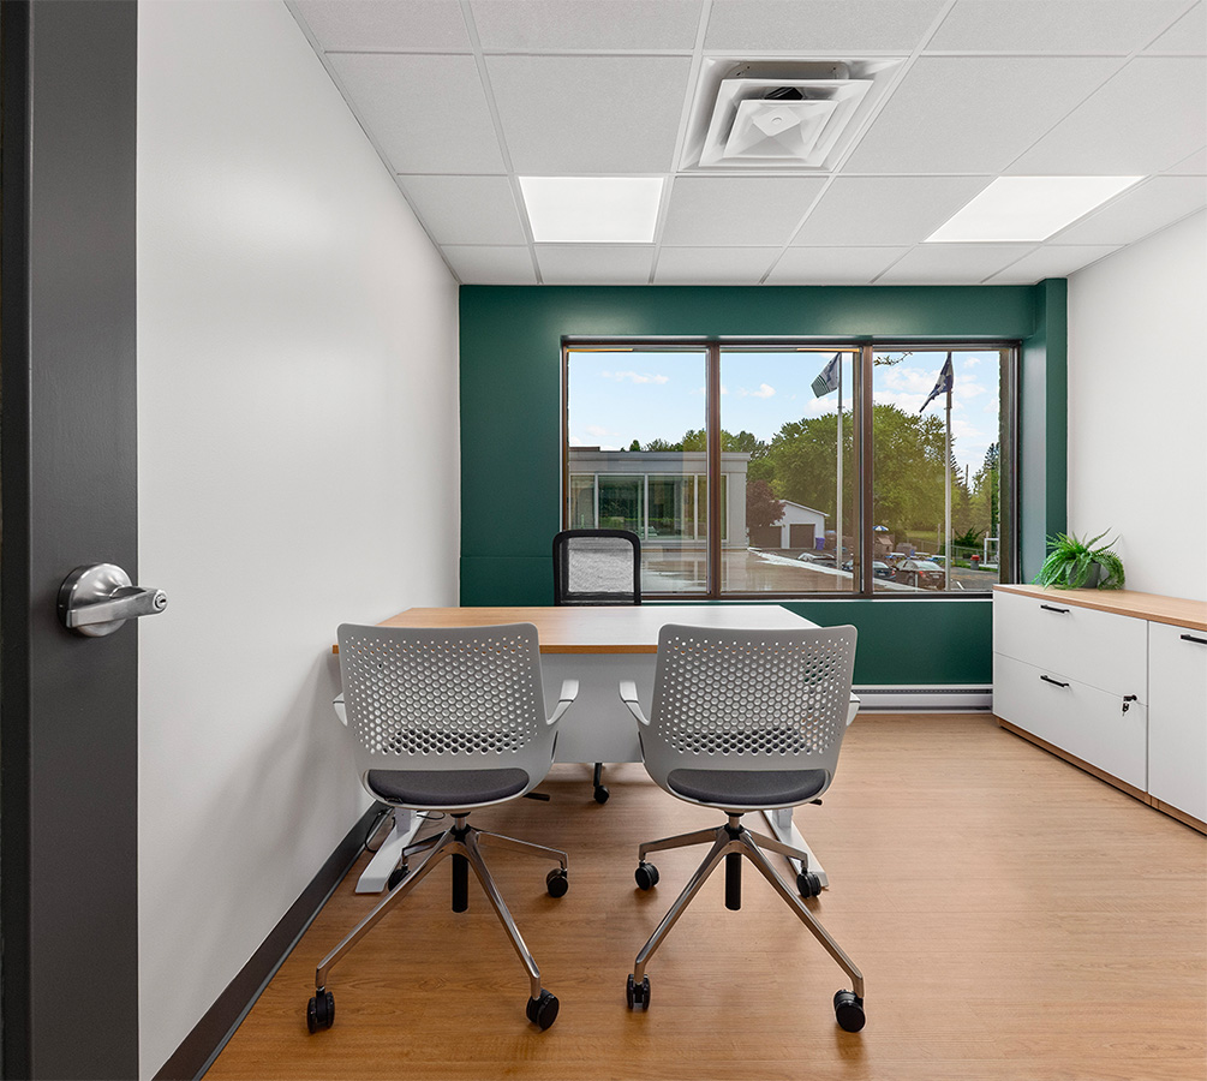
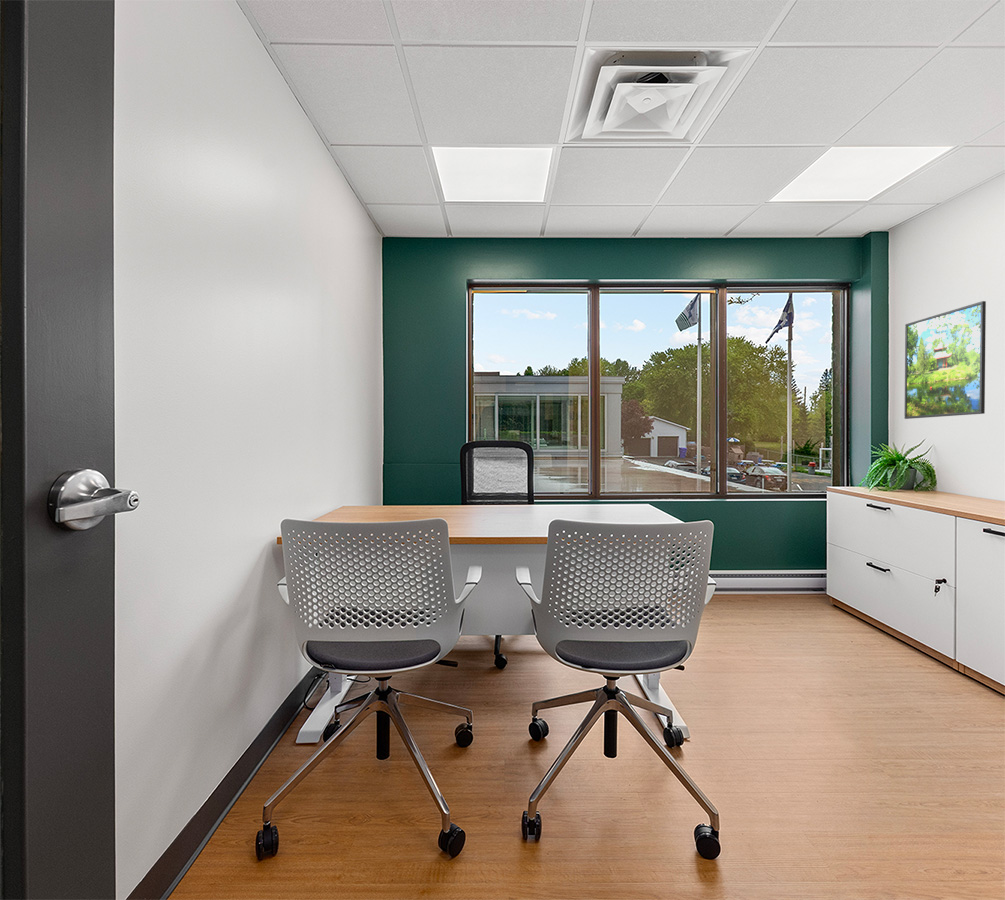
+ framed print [903,300,987,420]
